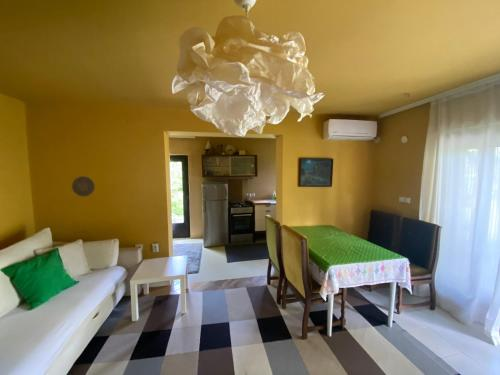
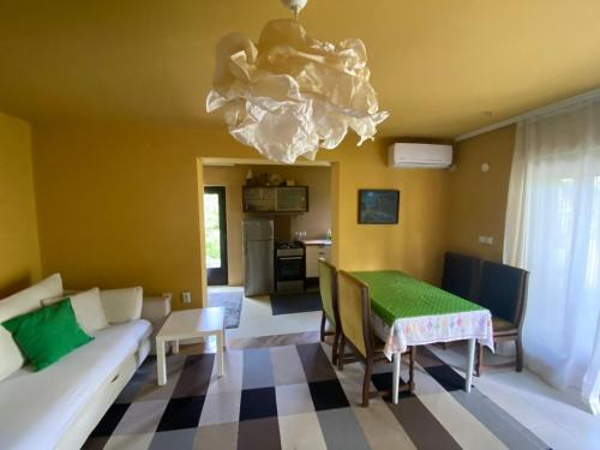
- decorative plate [71,175,96,198]
